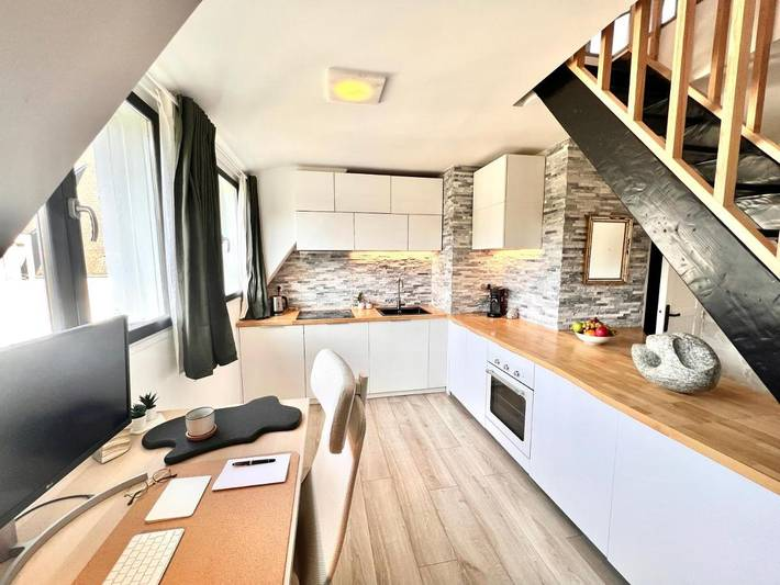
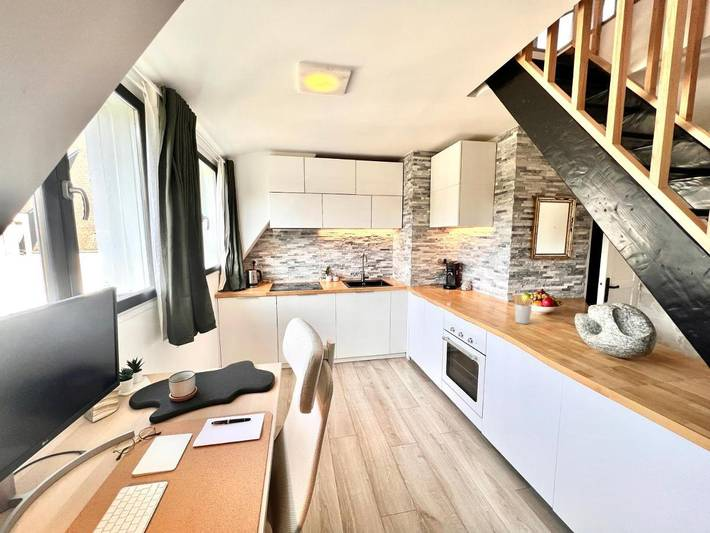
+ utensil holder [509,294,533,325]
